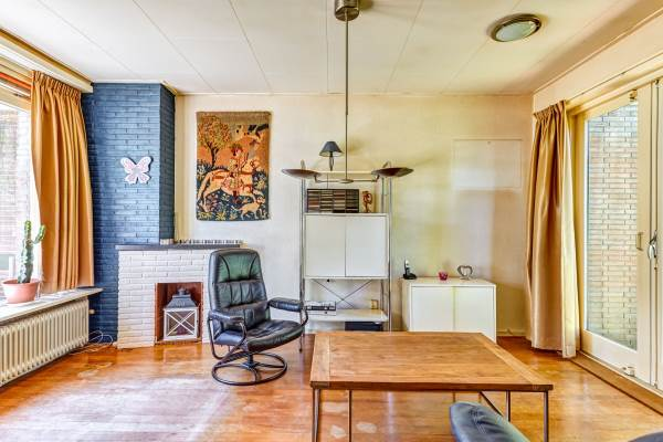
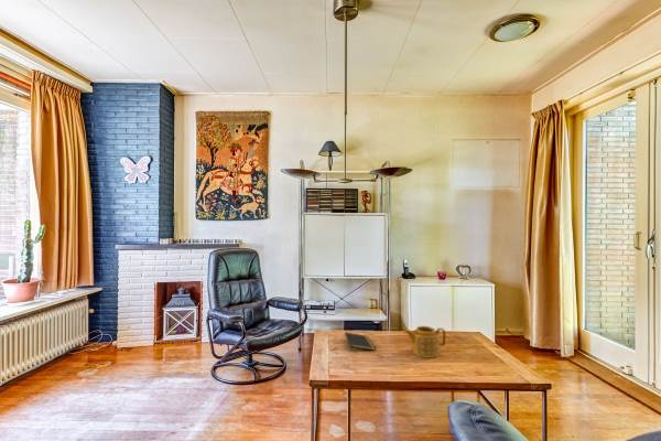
+ notepad [344,331,377,353]
+ teapot [403,325,447,359]
